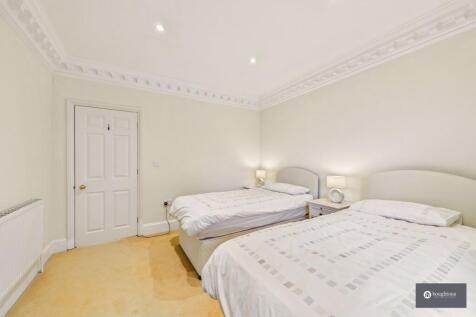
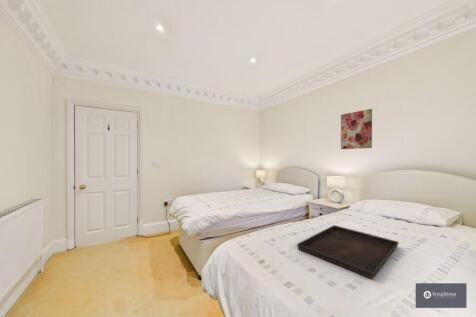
+ wall art [340,108,373,150]
+ serving tray [296,224,400,280]
